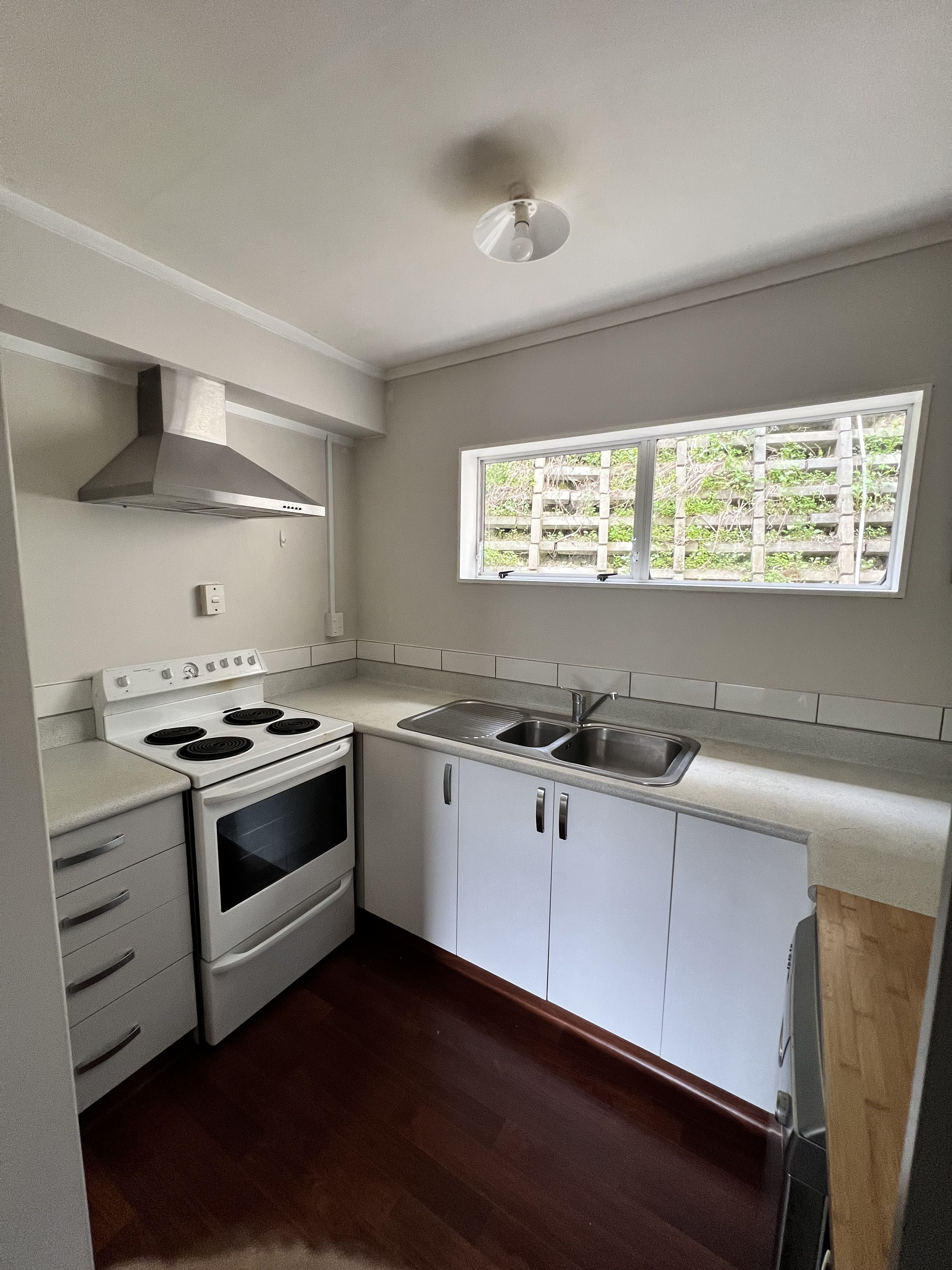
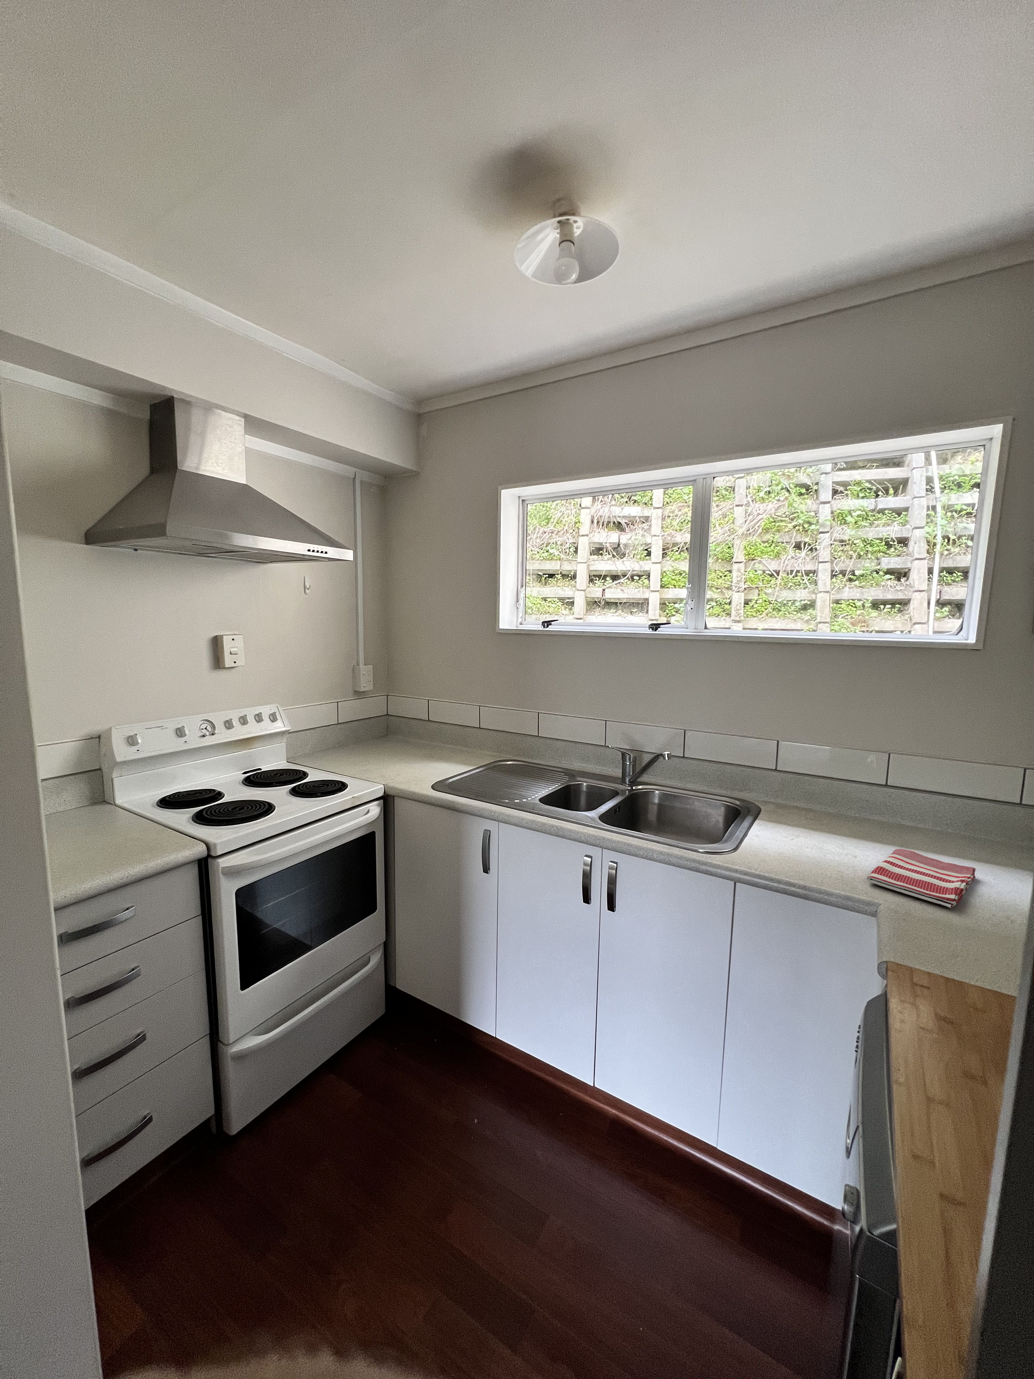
+ dish towel [867,848,976,909]
